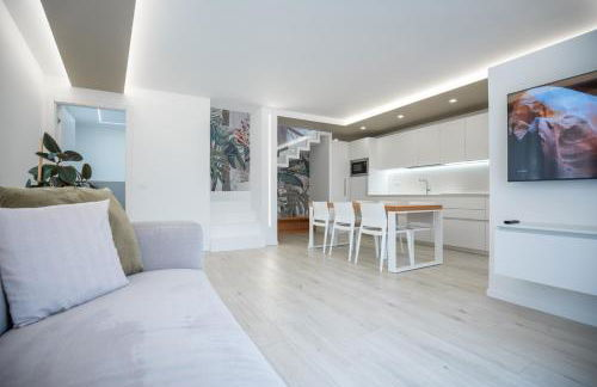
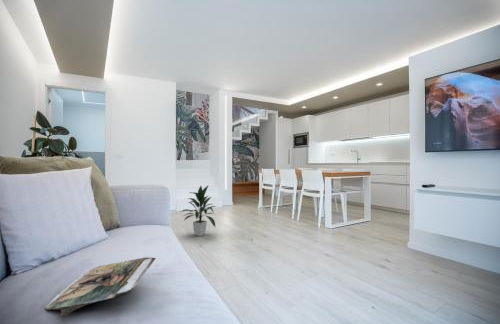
+ indoor plant [179,185,217,237]
+ magazine [45,256,157,317]
